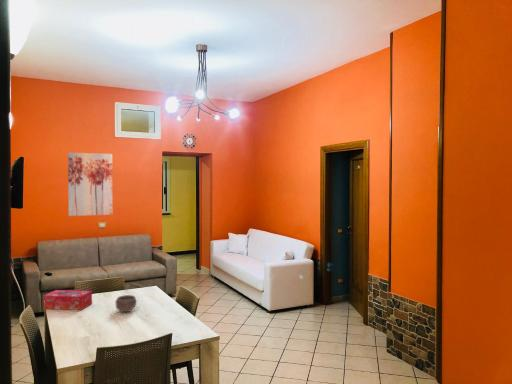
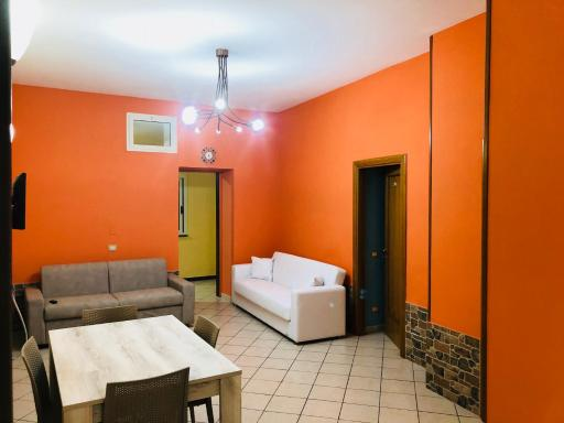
- tissue box [43,289,93,311]
- bowl [114,294,138,313]
- wall art [67,152,114,217]
